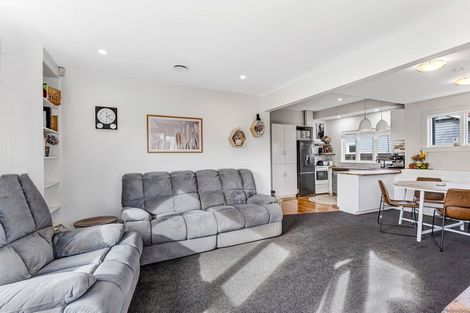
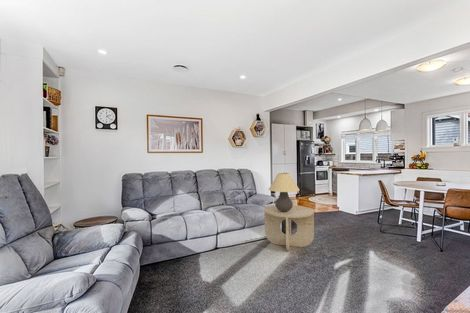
+ table lamp [268,172,300,212]
+ side table [263,204,315,252]
